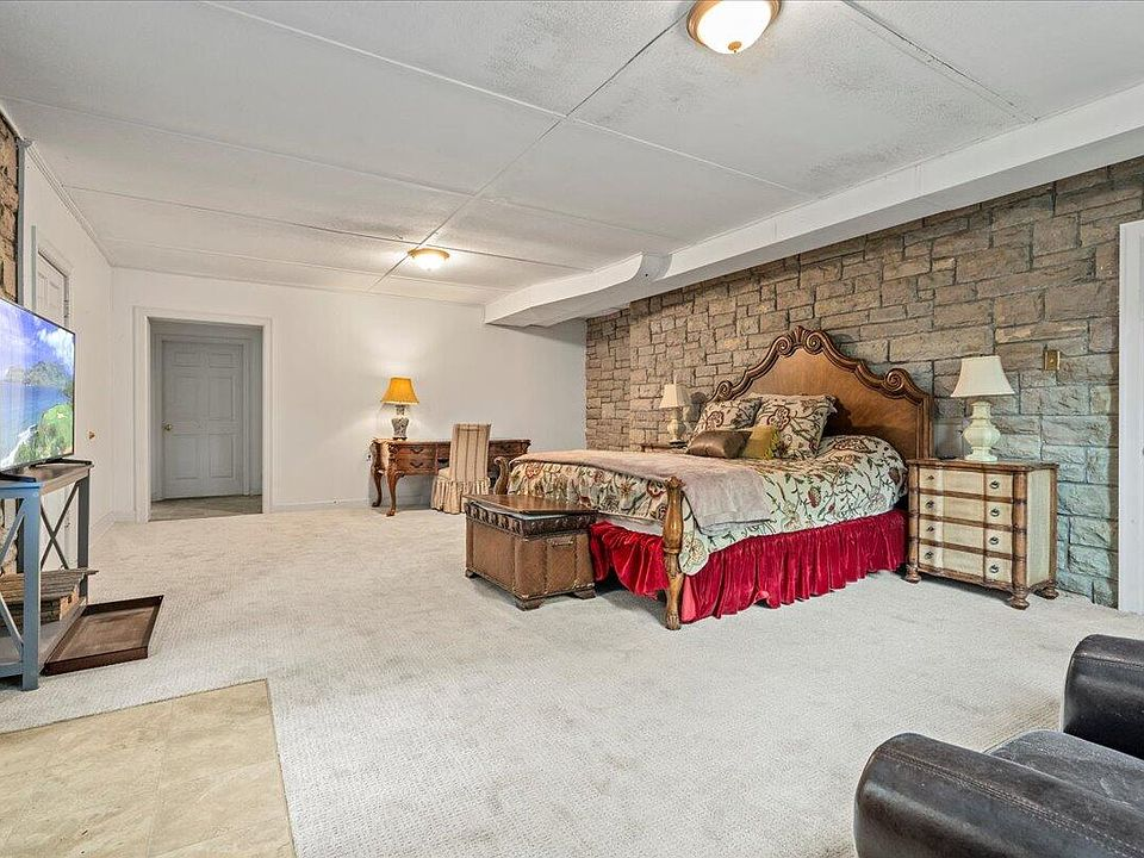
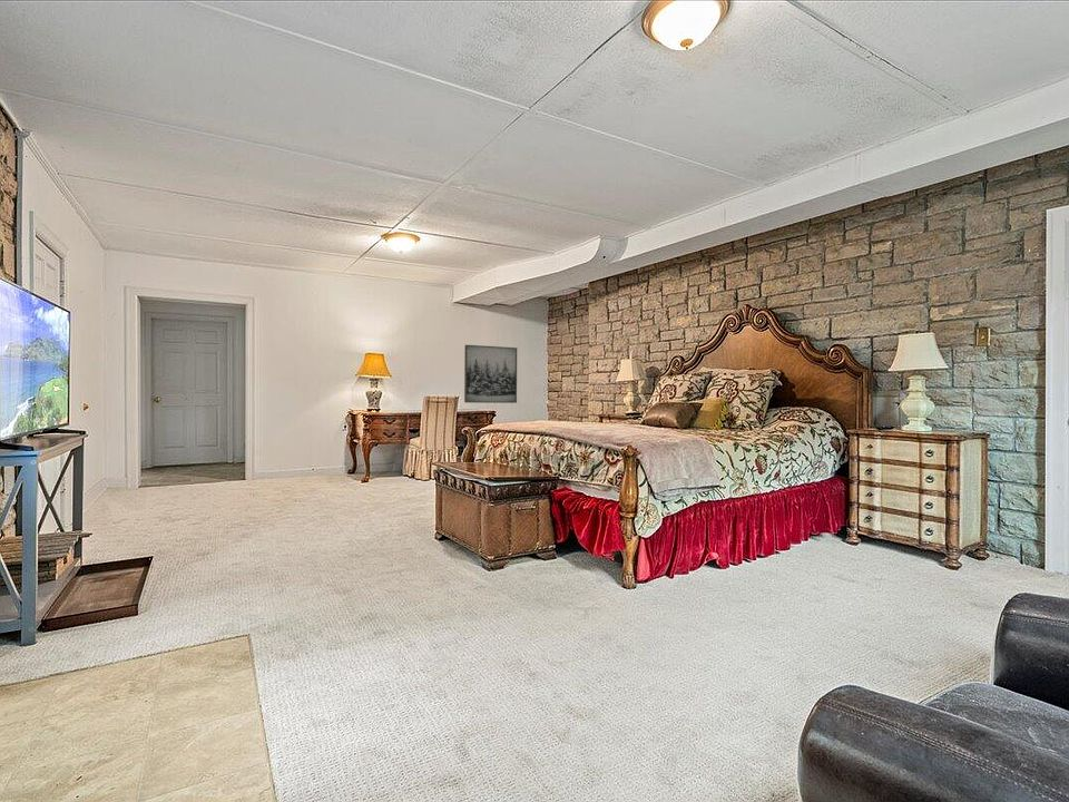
+ wall art [463,344,518,404]
